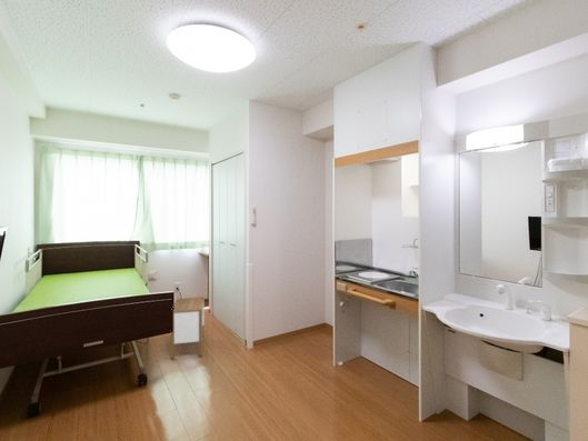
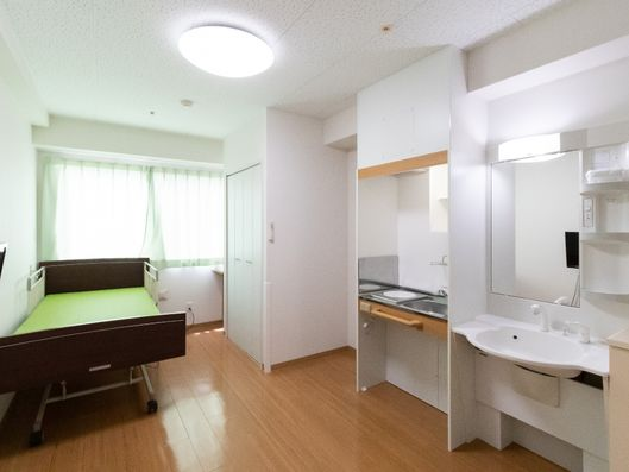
- nightstand [170,295,206,360]
